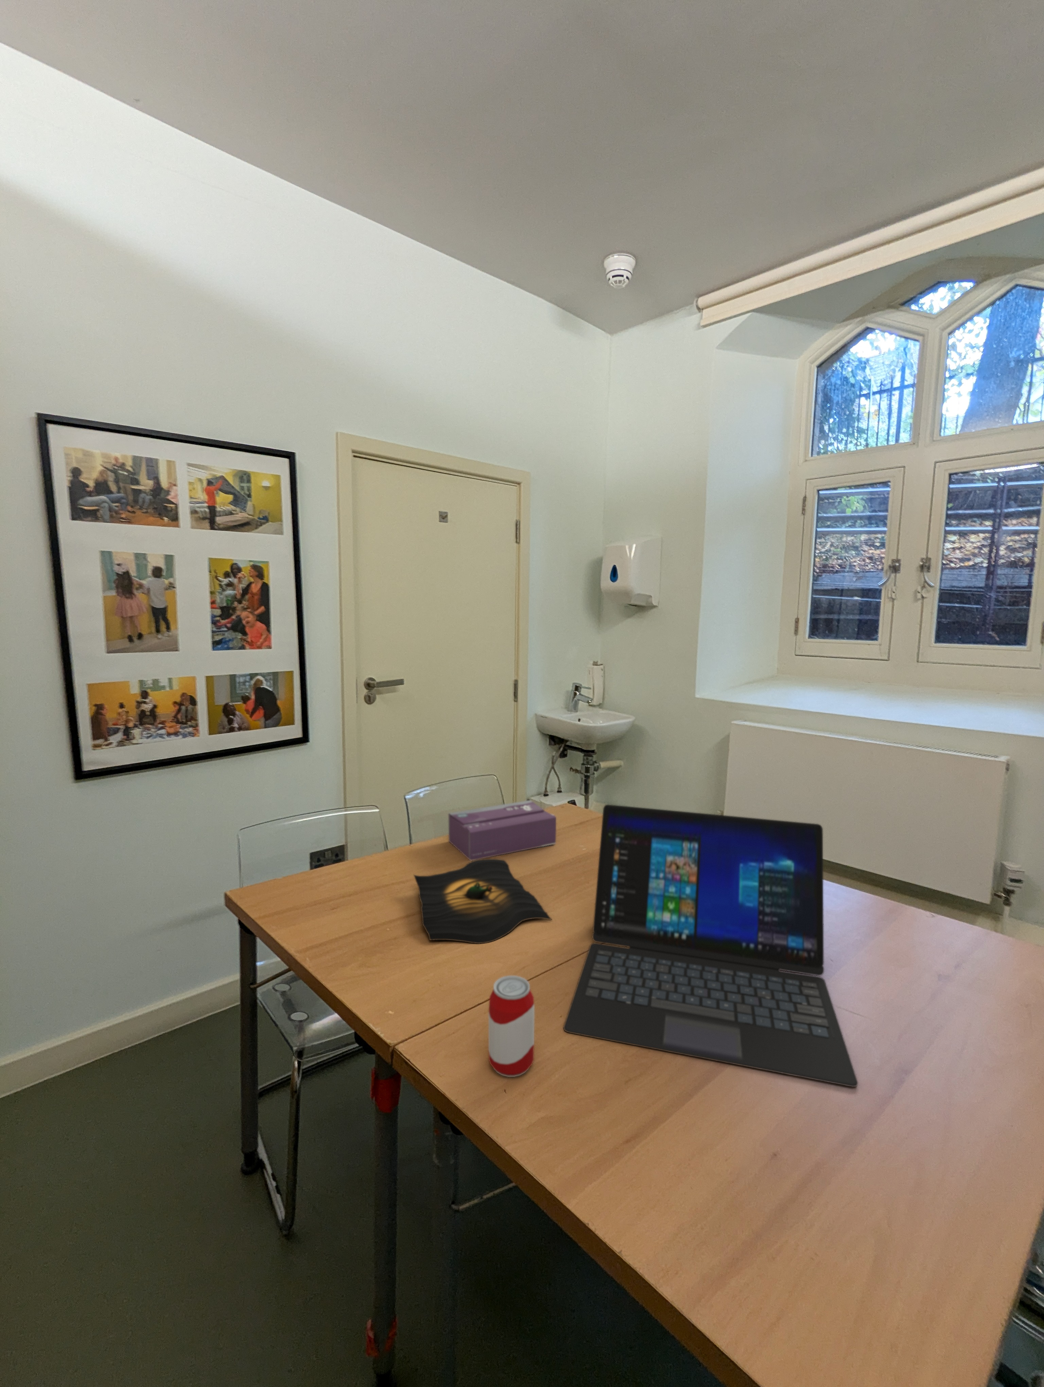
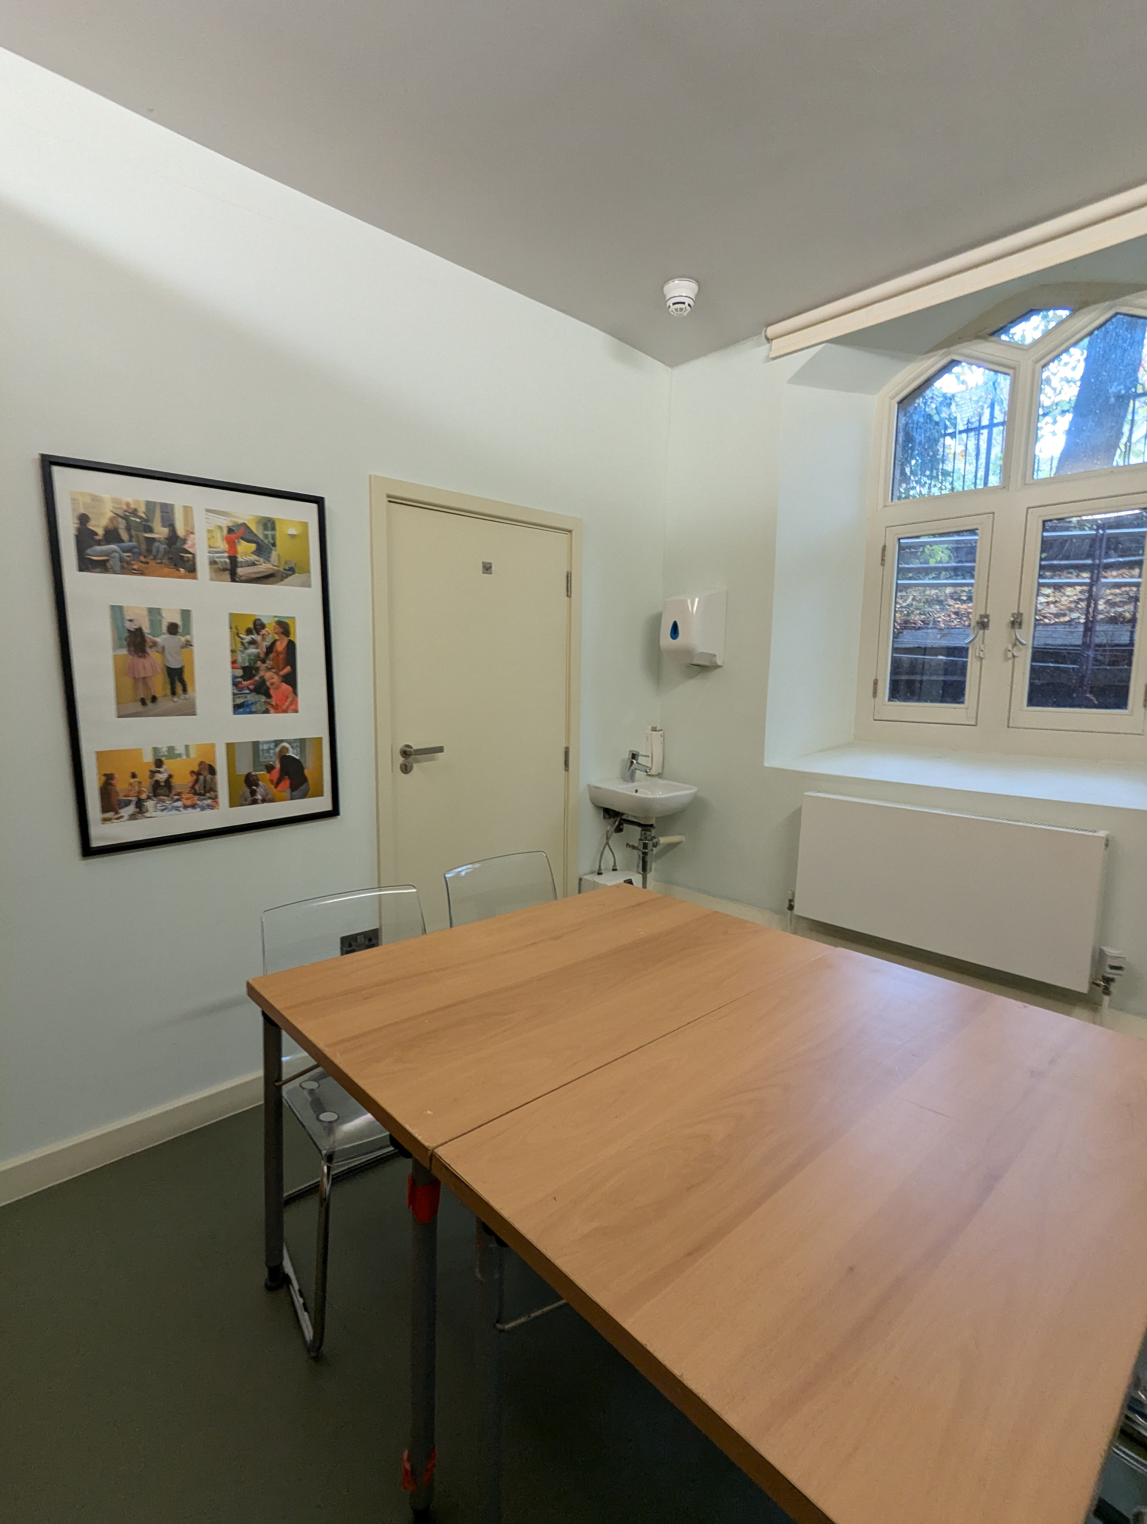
- tequila [413,859,553,944]
- tissue box [447,799,557,861]
- laptop [563,804,859,1088]
- beverage can [488,976,535,1078]
